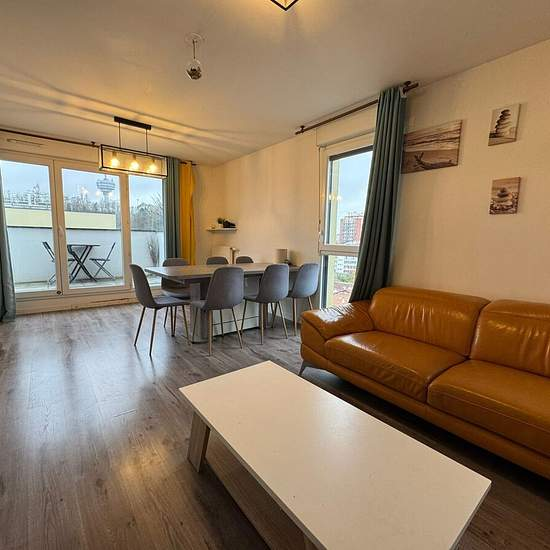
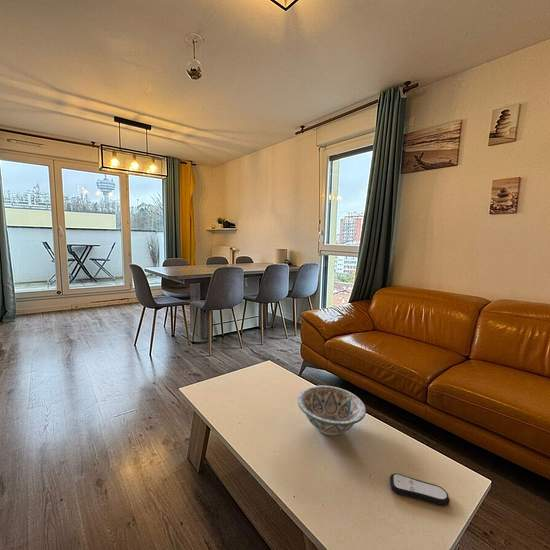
+ decorative bowl [296,385,367,436]
+ remote control [389,472,451,507]
